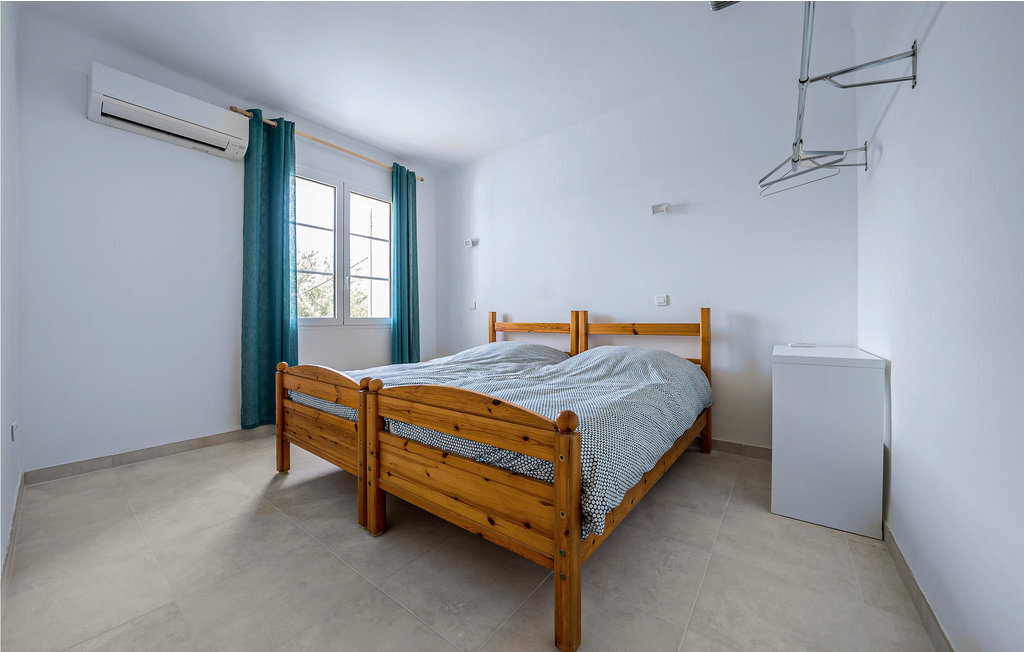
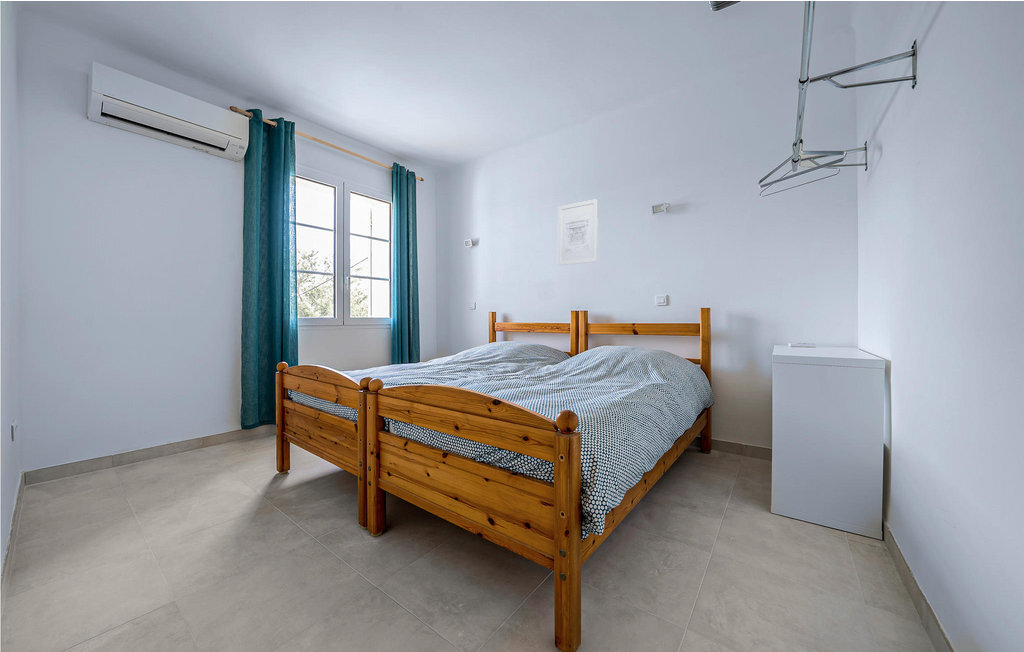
+ wall art [557,198,599,266]
